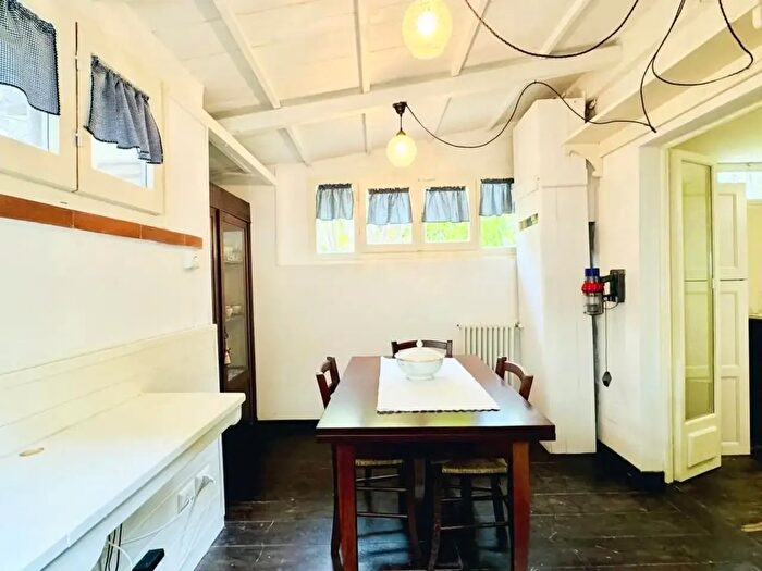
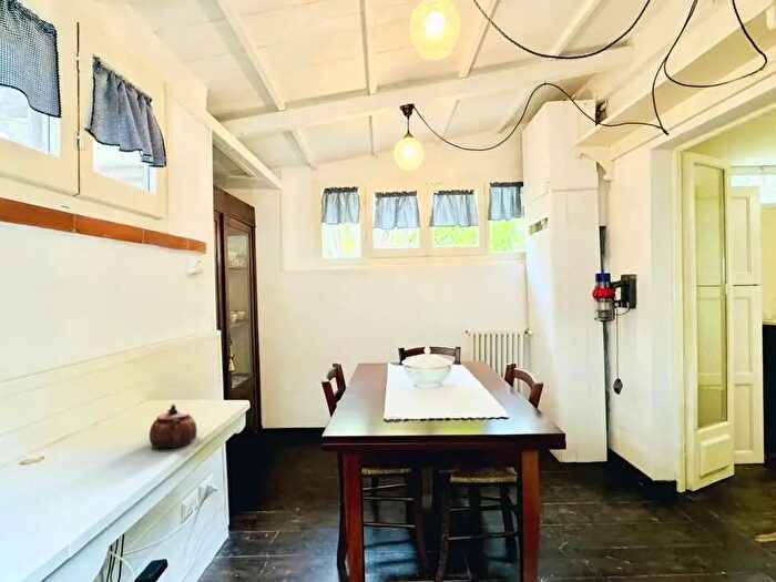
+ teapot [149,404,198,449]
